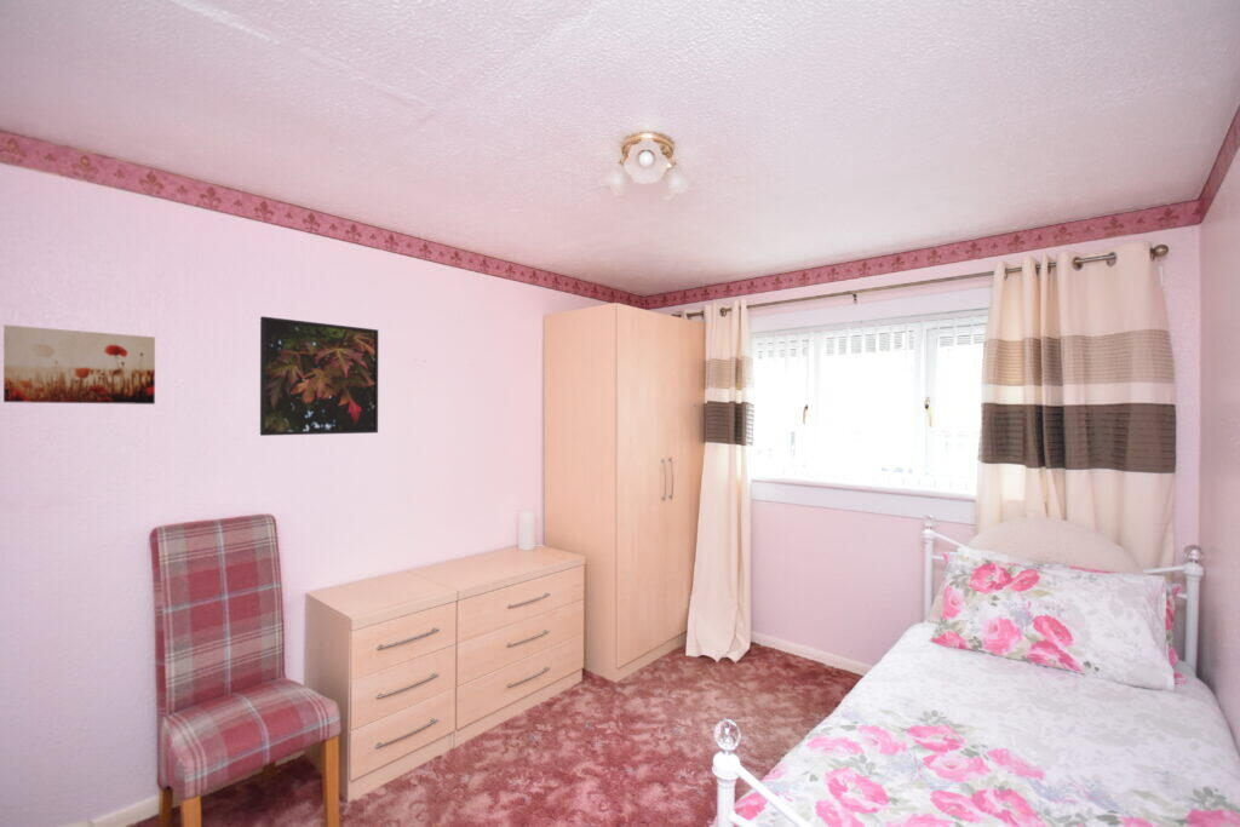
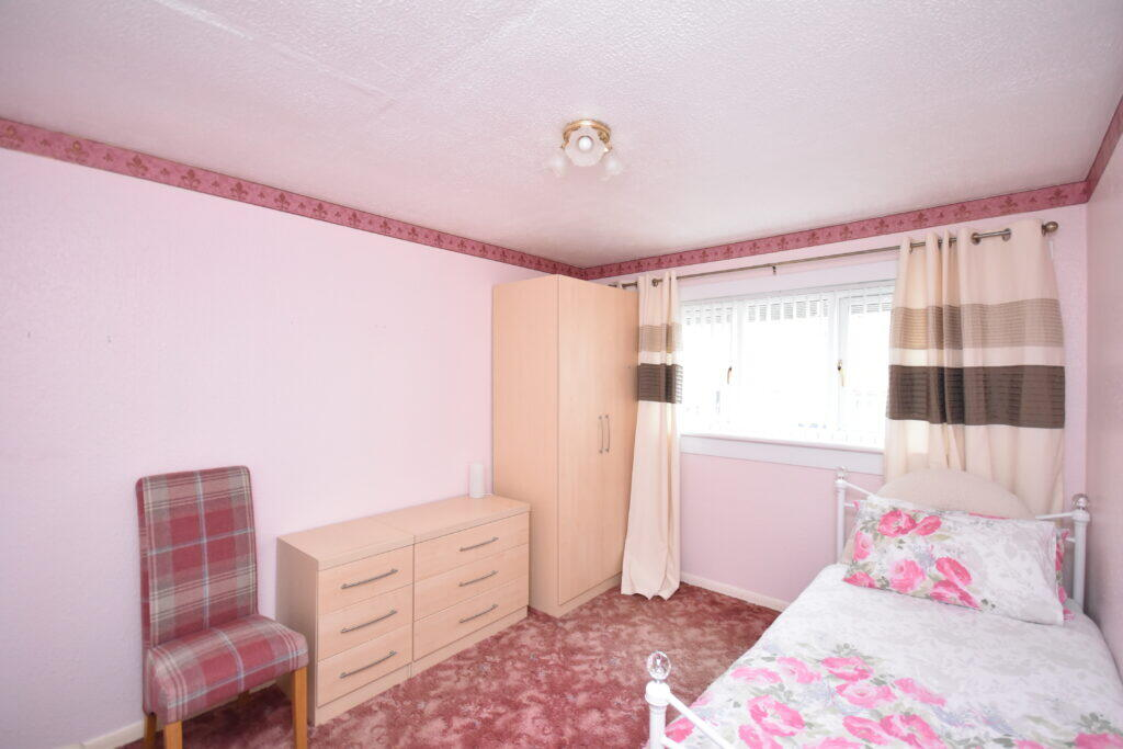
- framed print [259,315,379,437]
- wall art [2,323,156,406]
